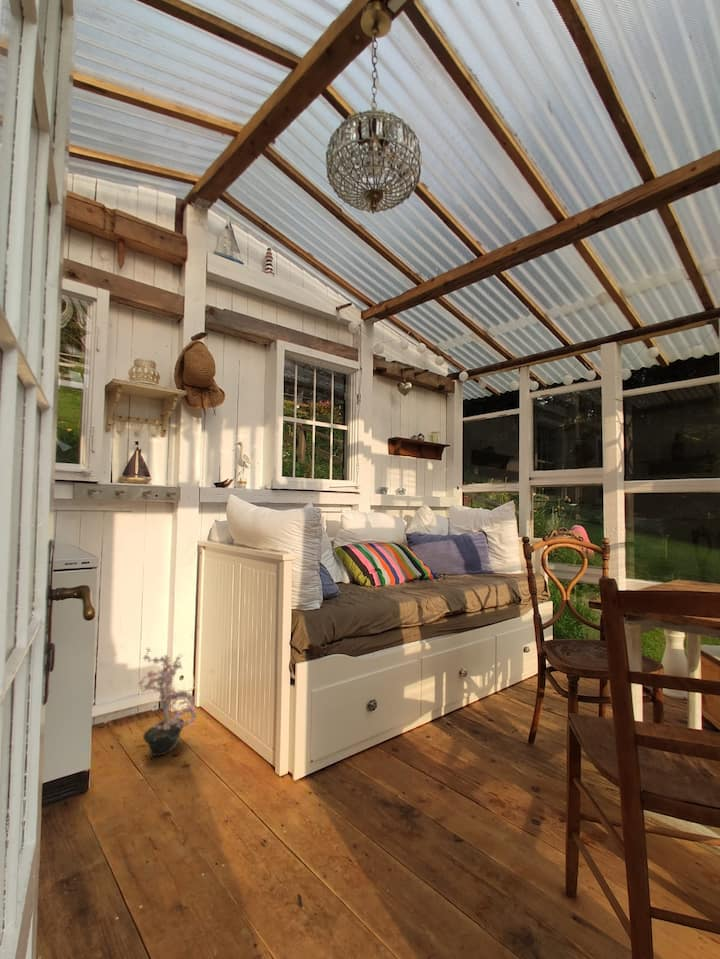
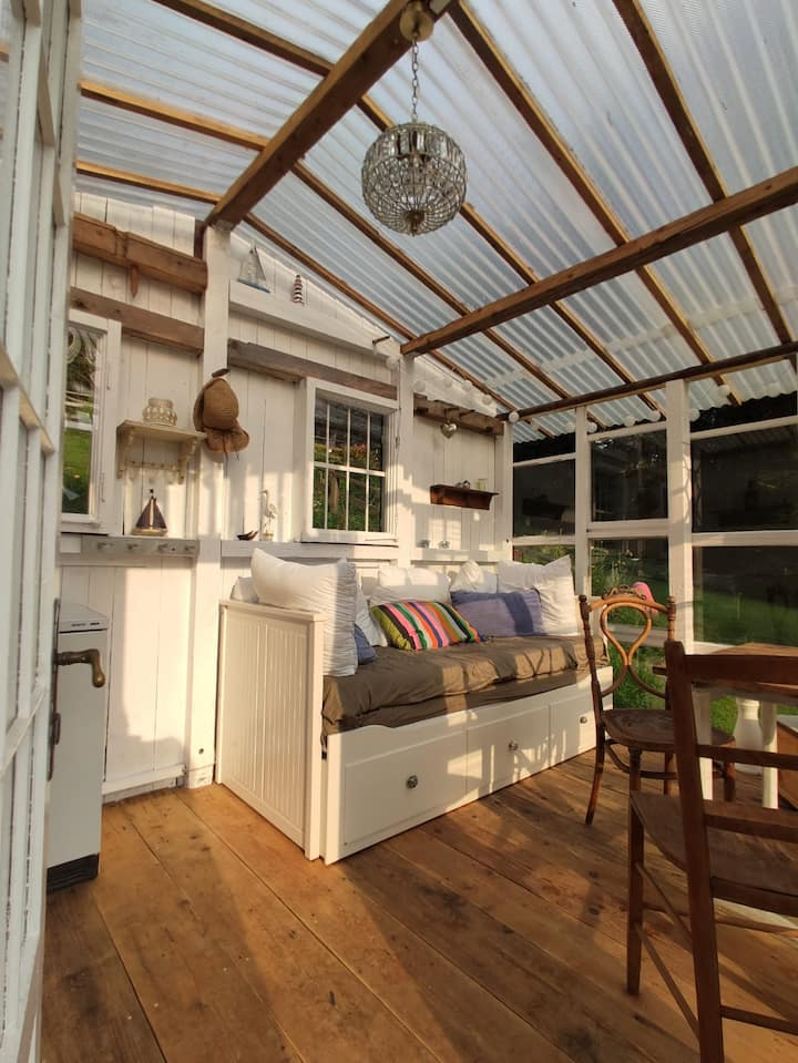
- potted plant [136,647,198,757]
